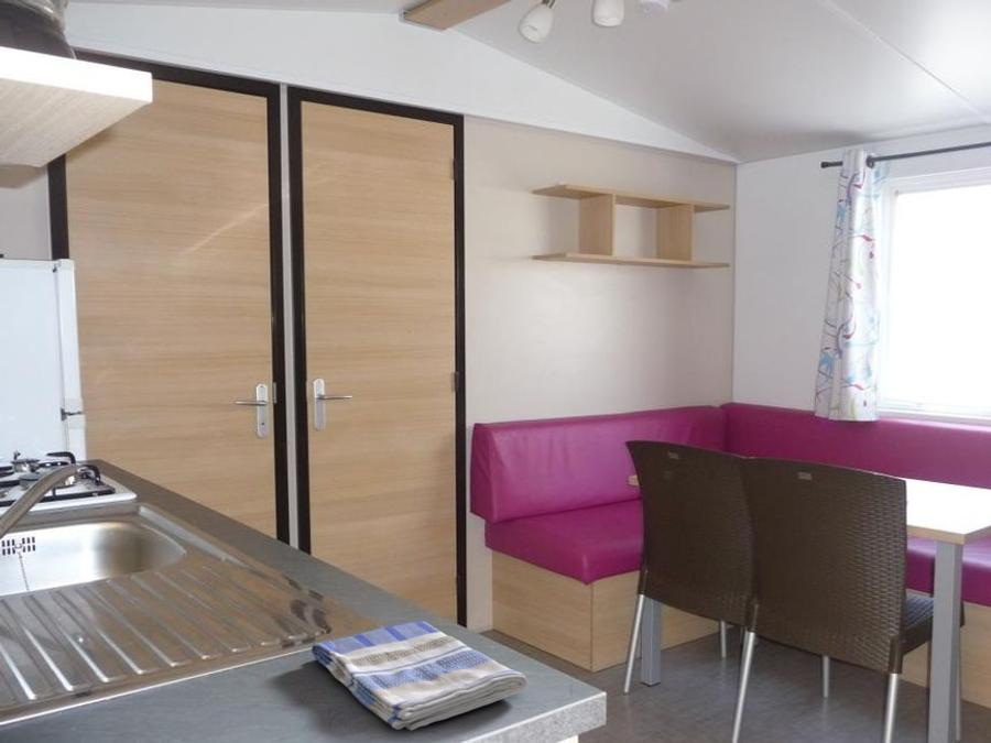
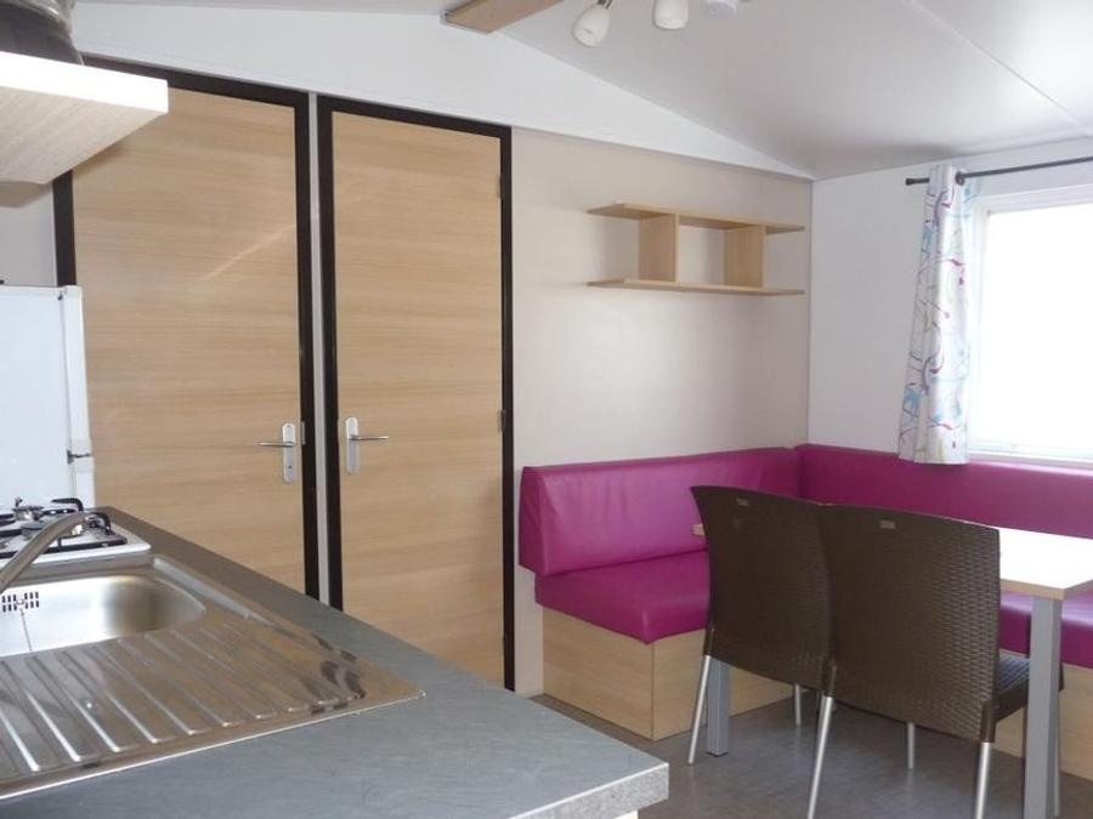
- dish towel [311,620,529,732]
